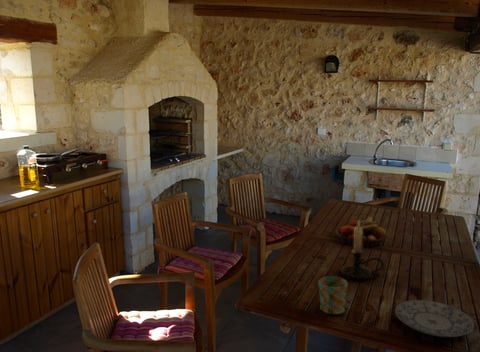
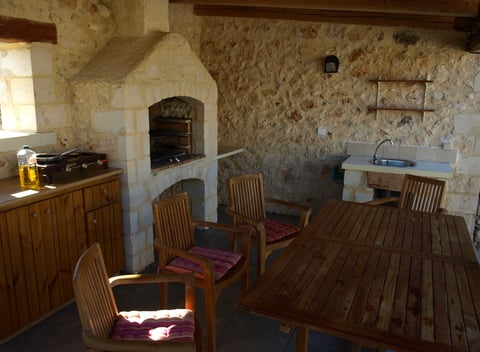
- plate [394,299,475,338]
- fruit bowl [335,216,387,249]
- mug [317,275,349,315]
- candle holder [340,220,385,281]
